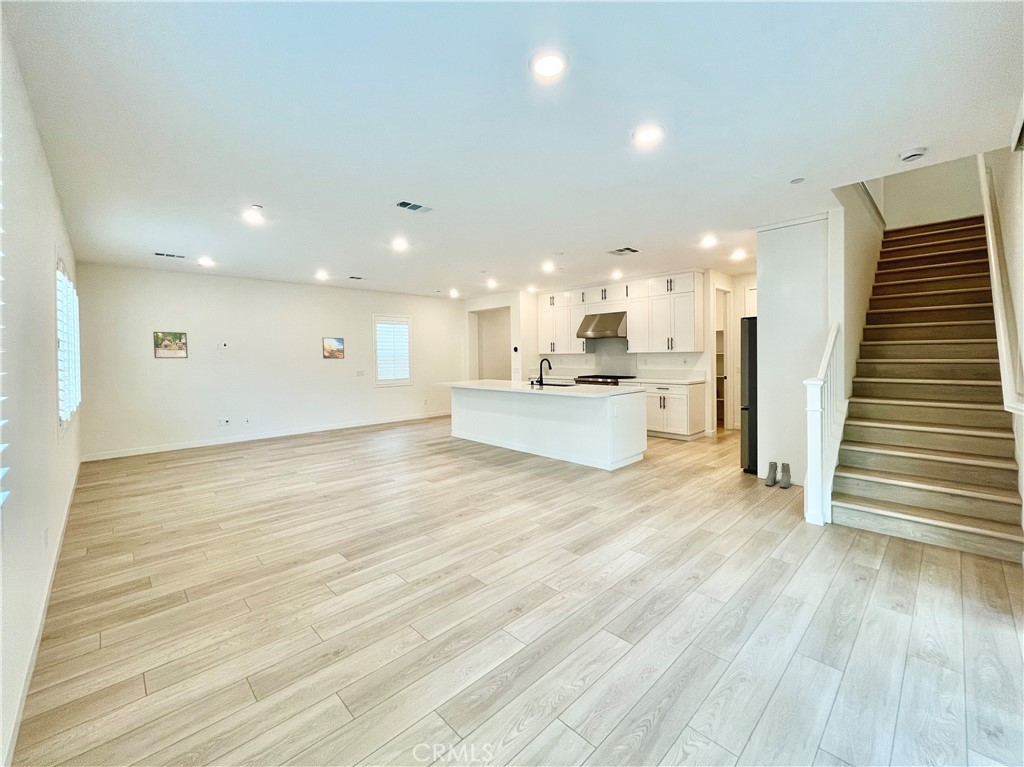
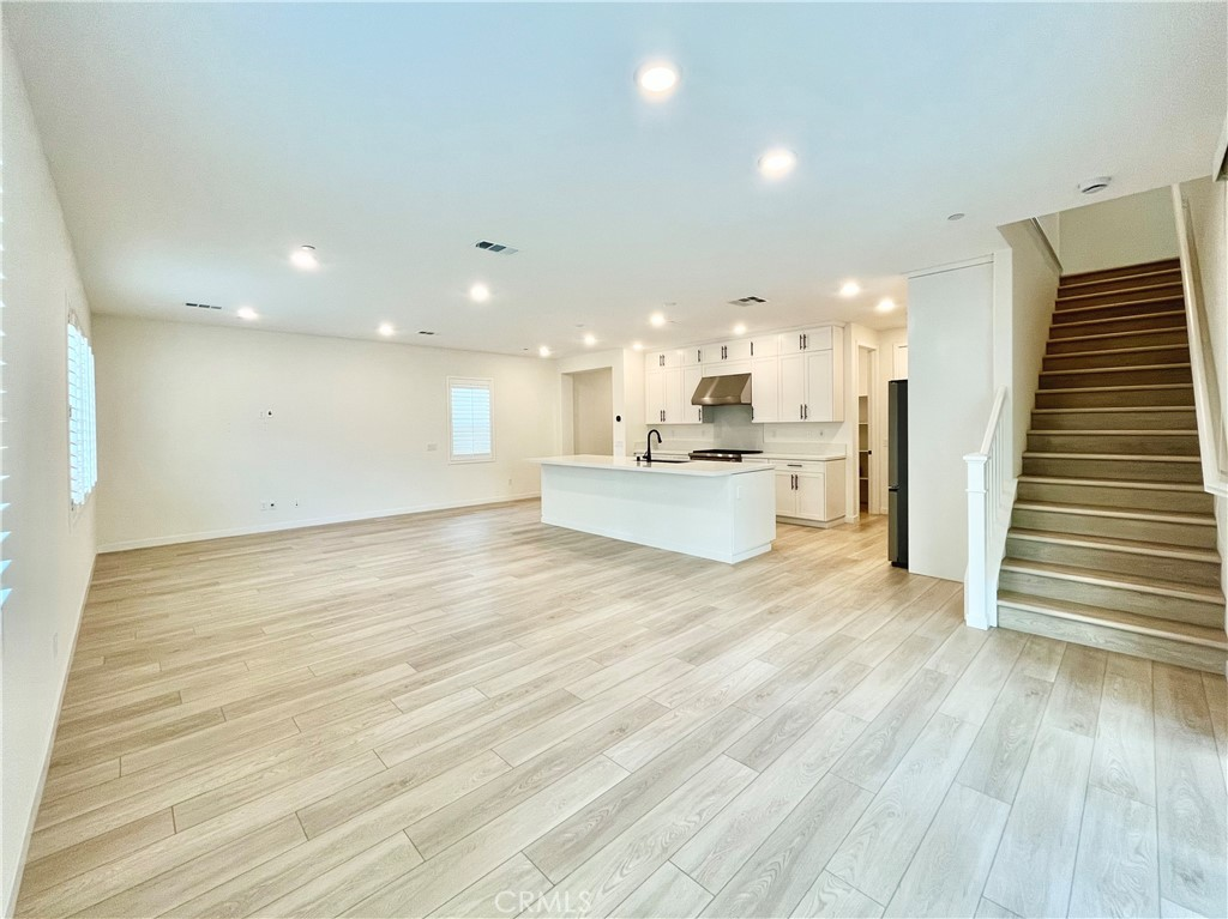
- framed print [322,337,345,360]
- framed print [152,331,189,359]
- boots [764,461,792,489]
